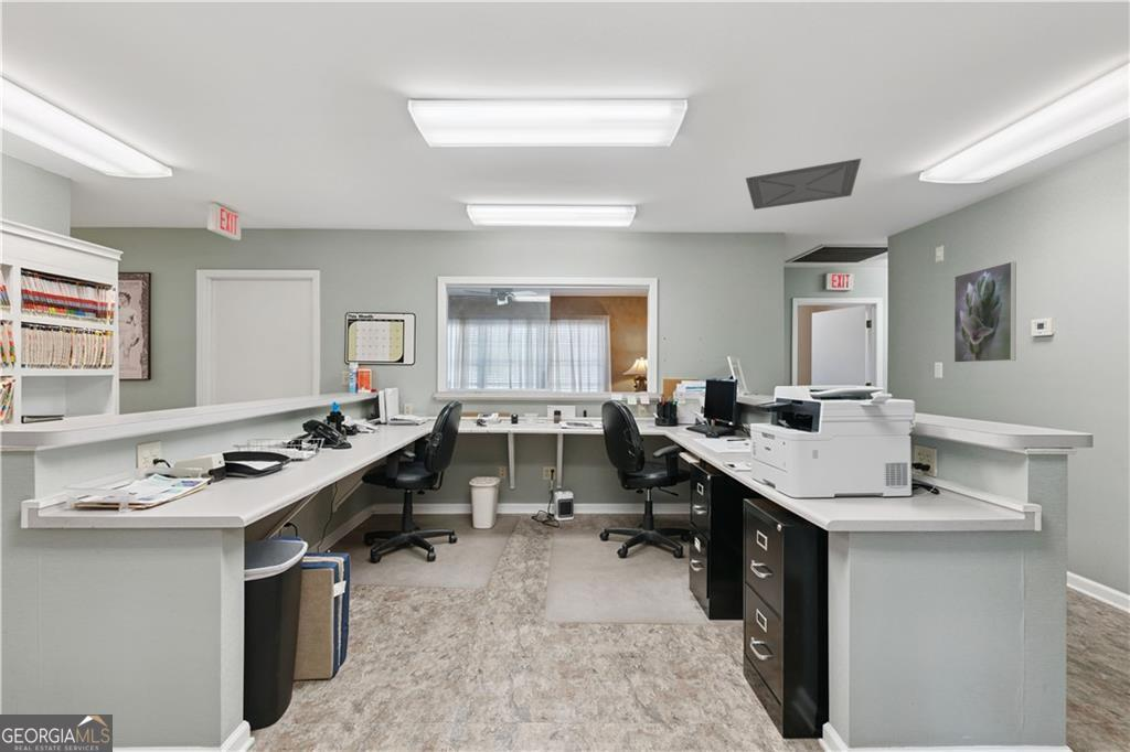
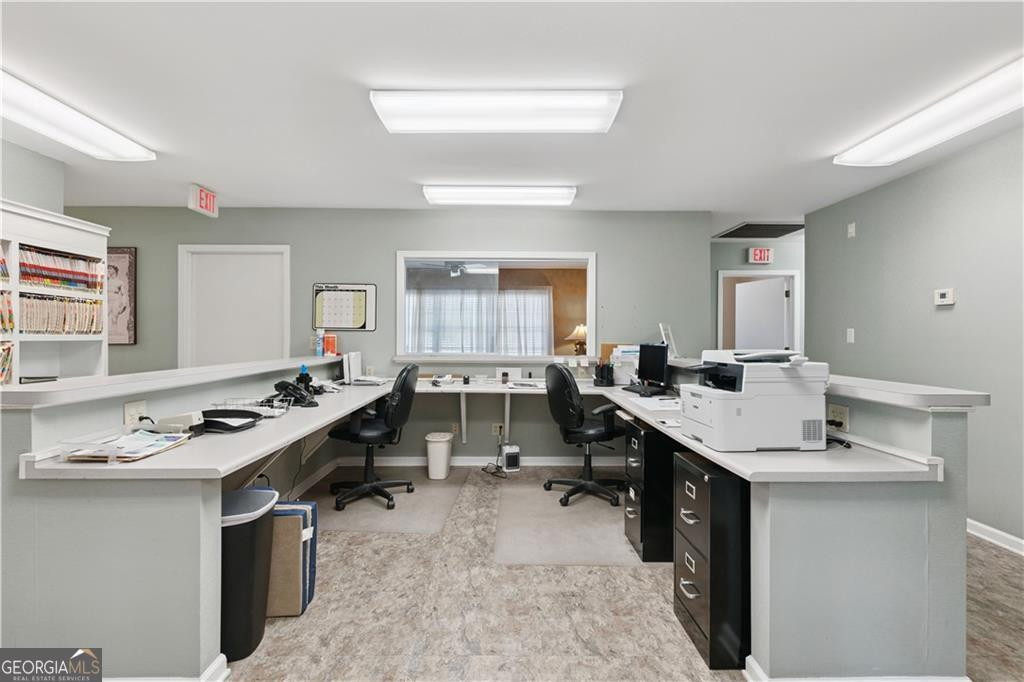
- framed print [953,260,1017,364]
- ceiling vent [745,158,862,211]
